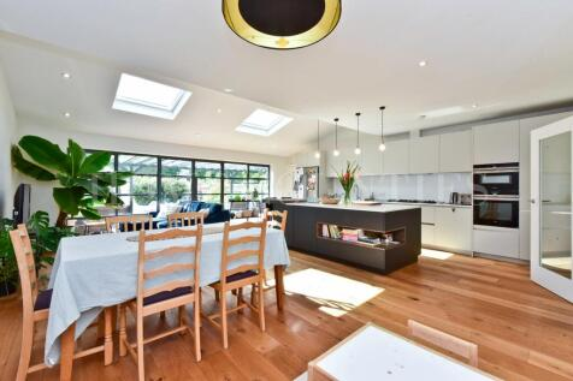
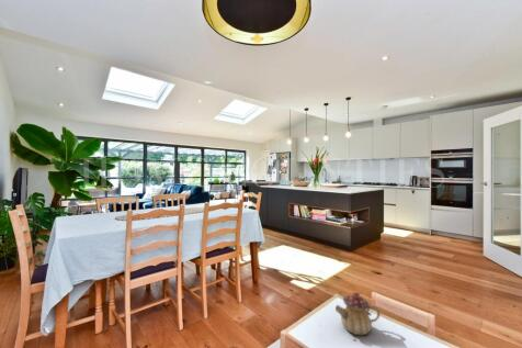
+ teapot [334,291,382,337]
